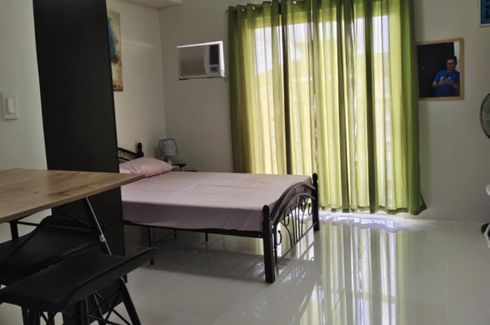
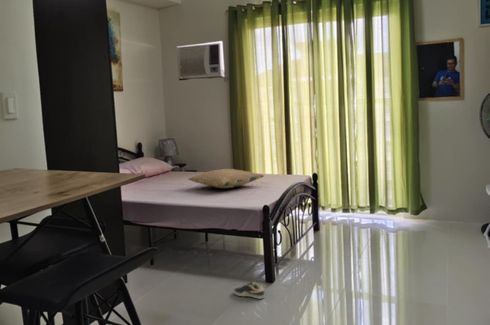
+ pillow [187,168,265,189]
+ sneaker [233,281,266,300]
